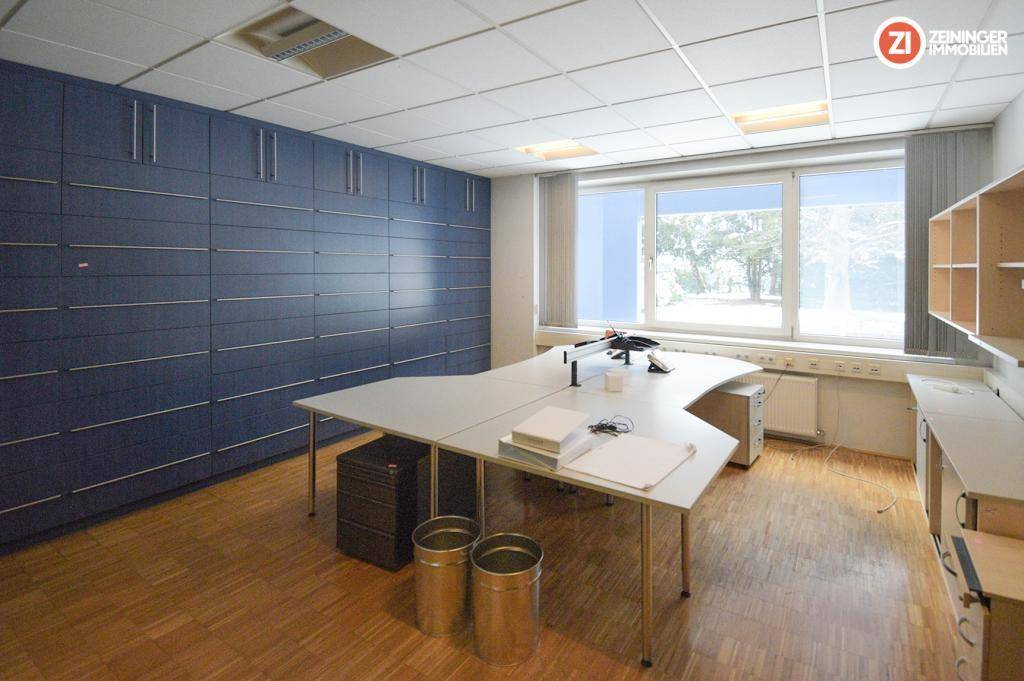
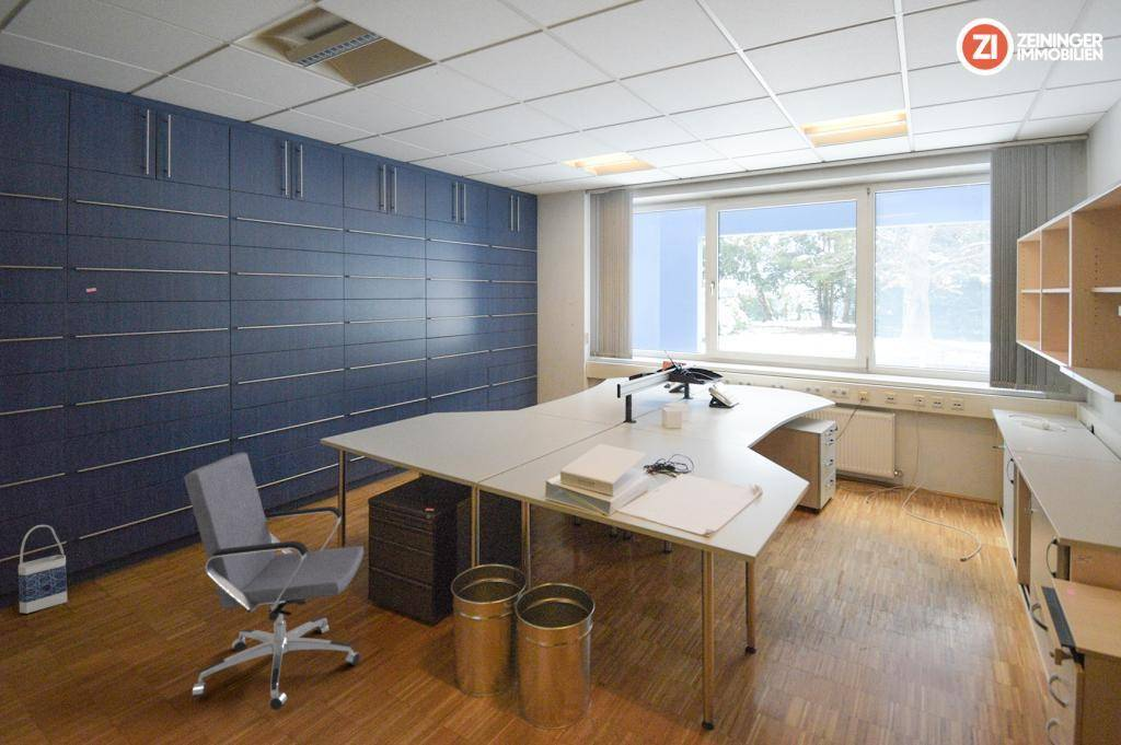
+ bag [18,524,68,615]
+ office chair [183,452,365,711]
